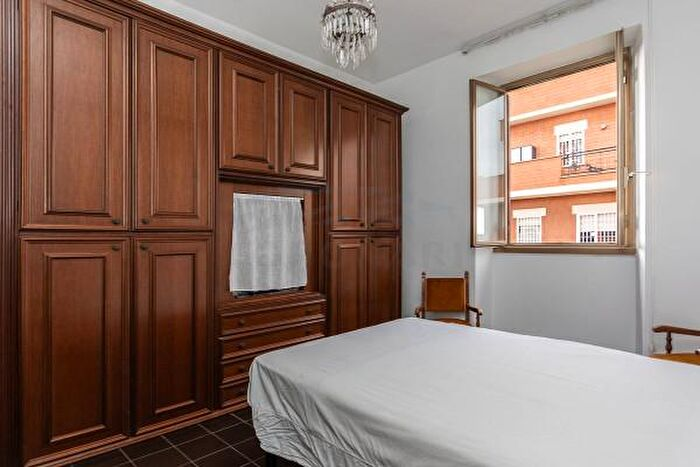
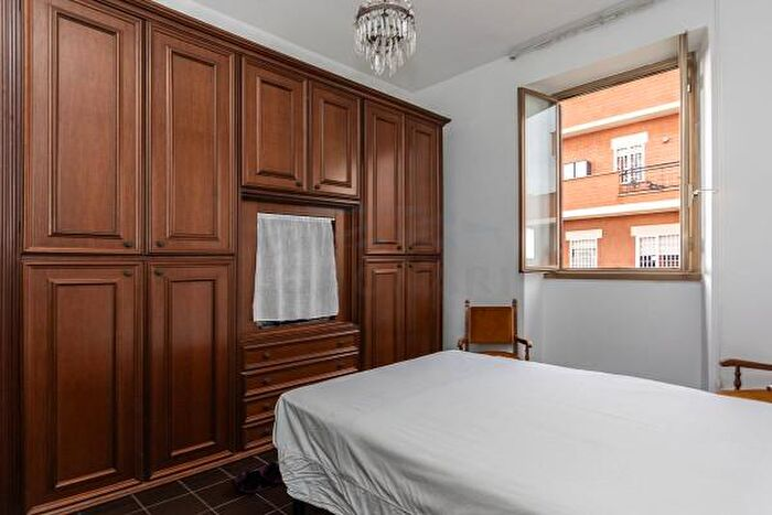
+ slippers [234,460,283,494]
